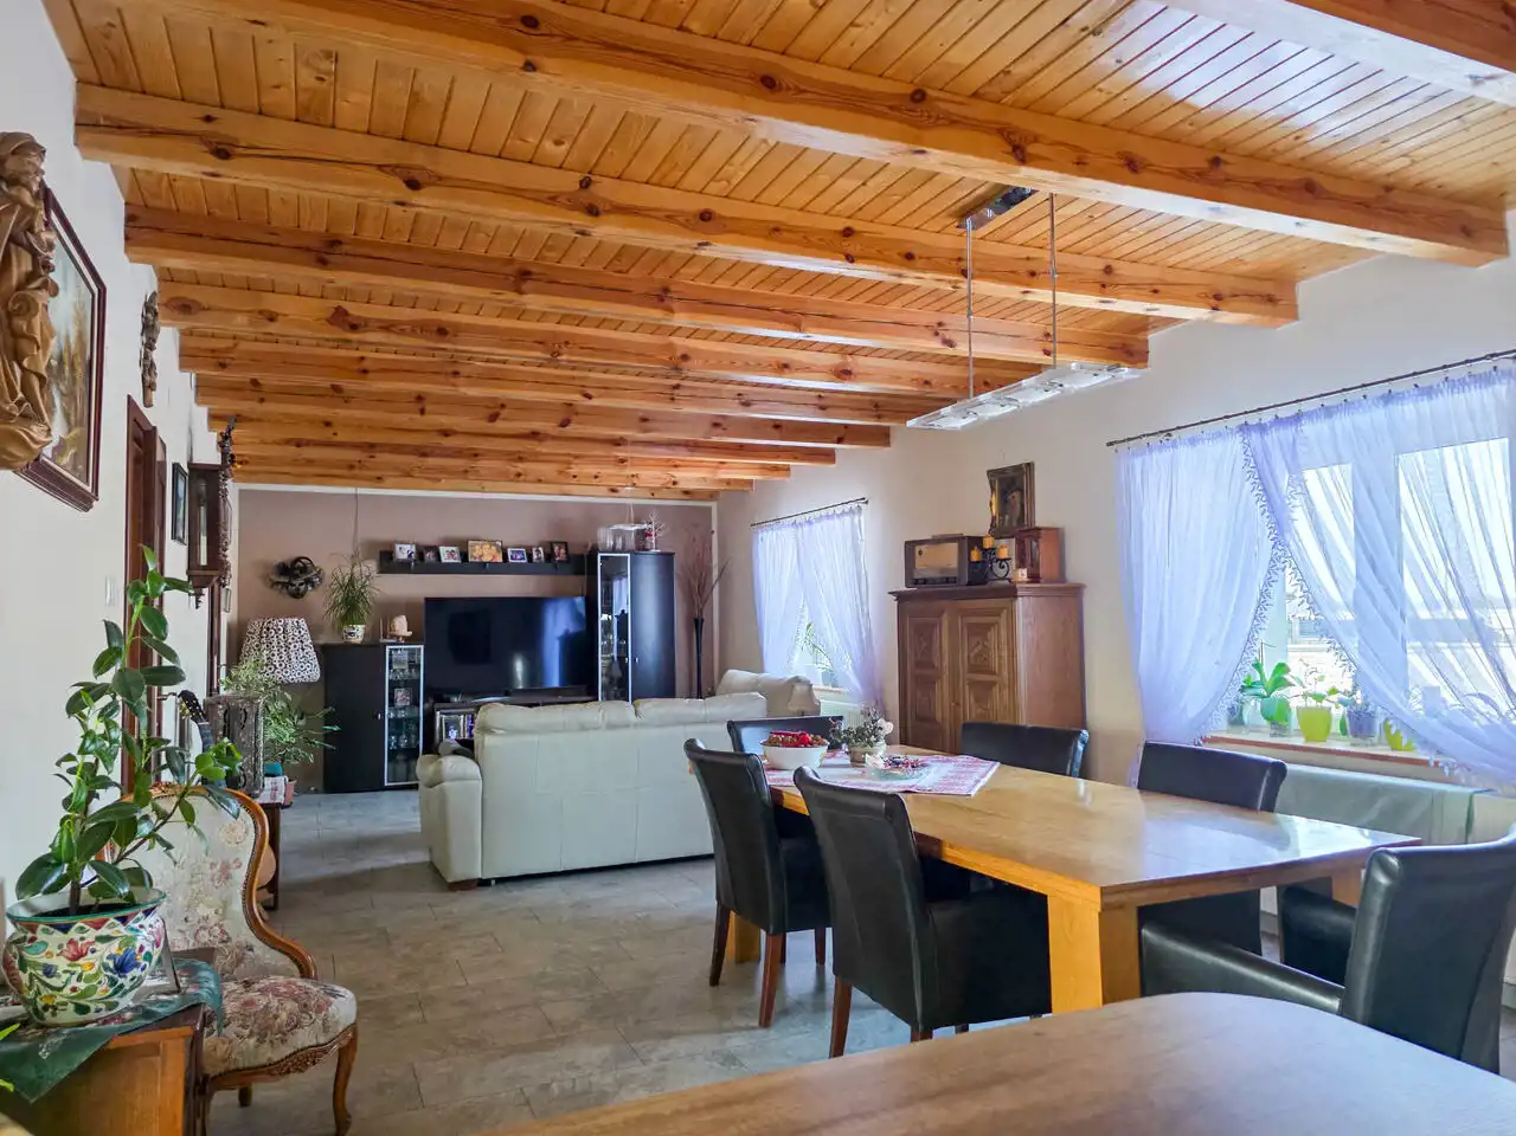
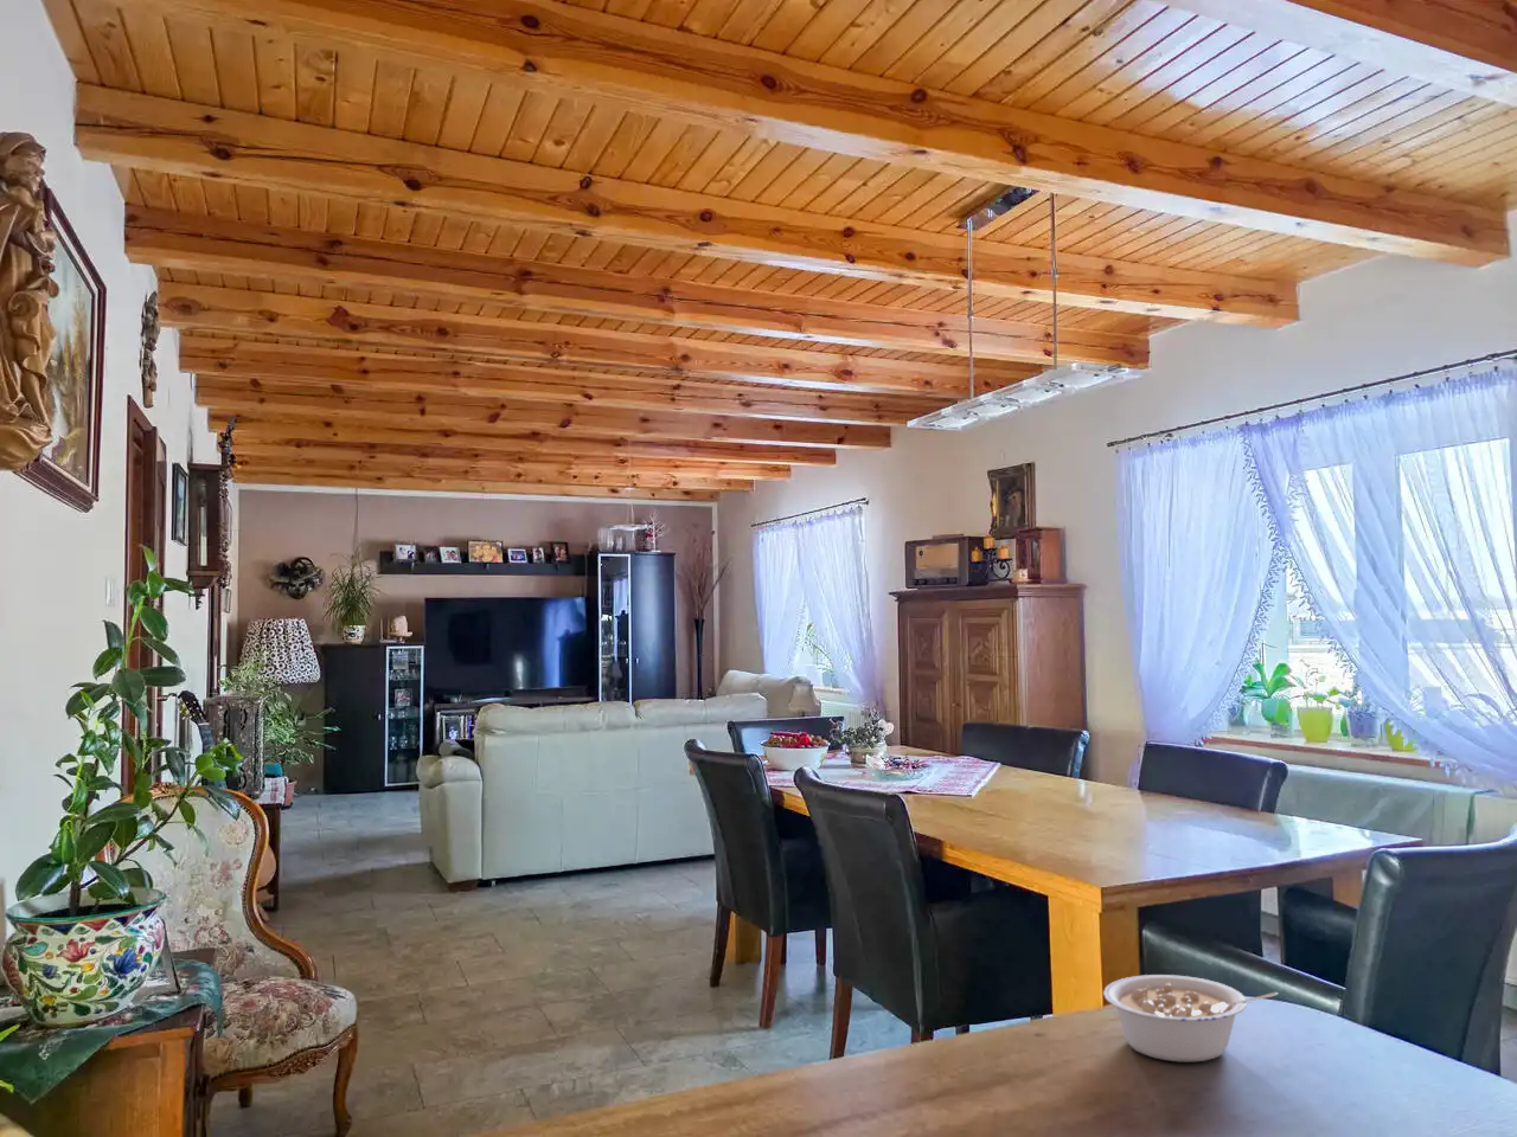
+ legume [1103,973,1279,1063]
